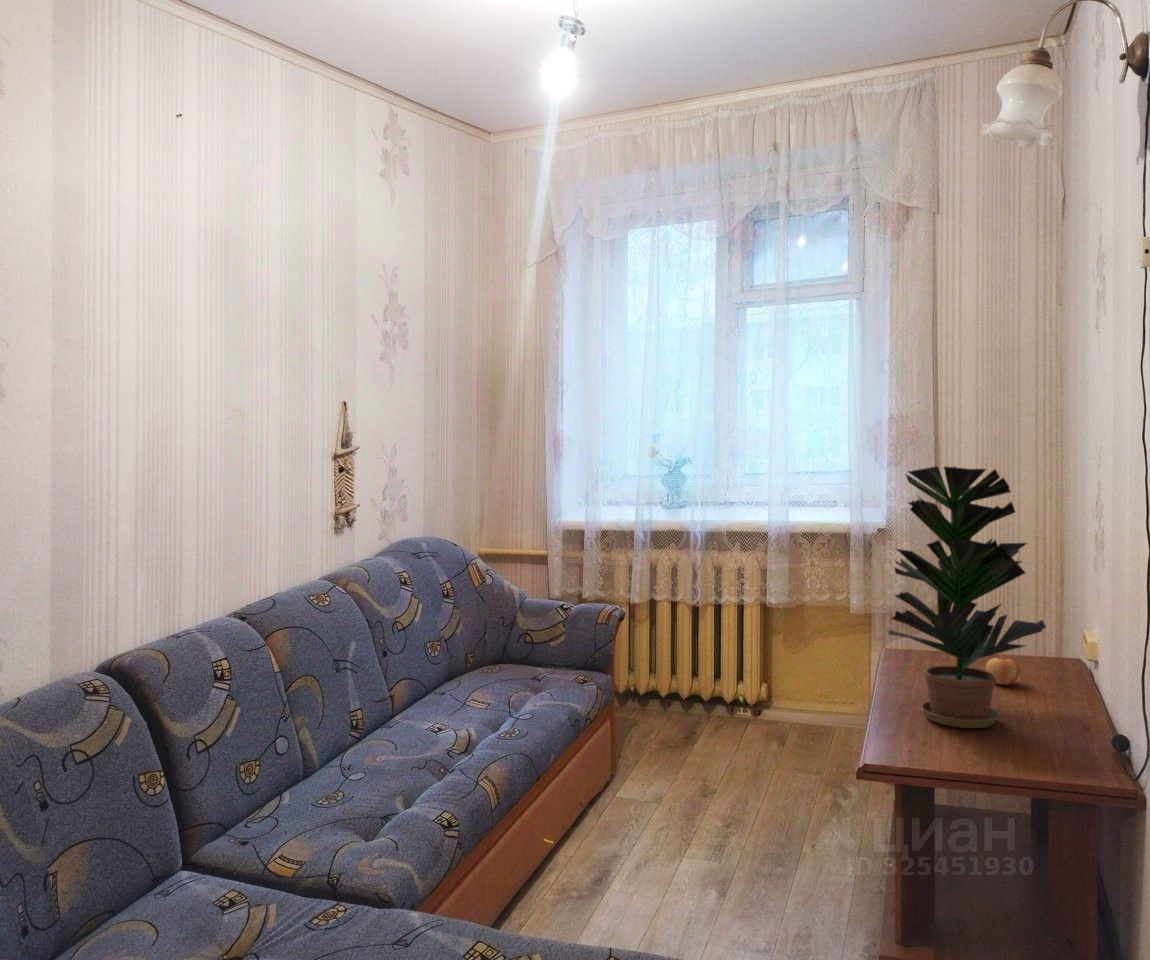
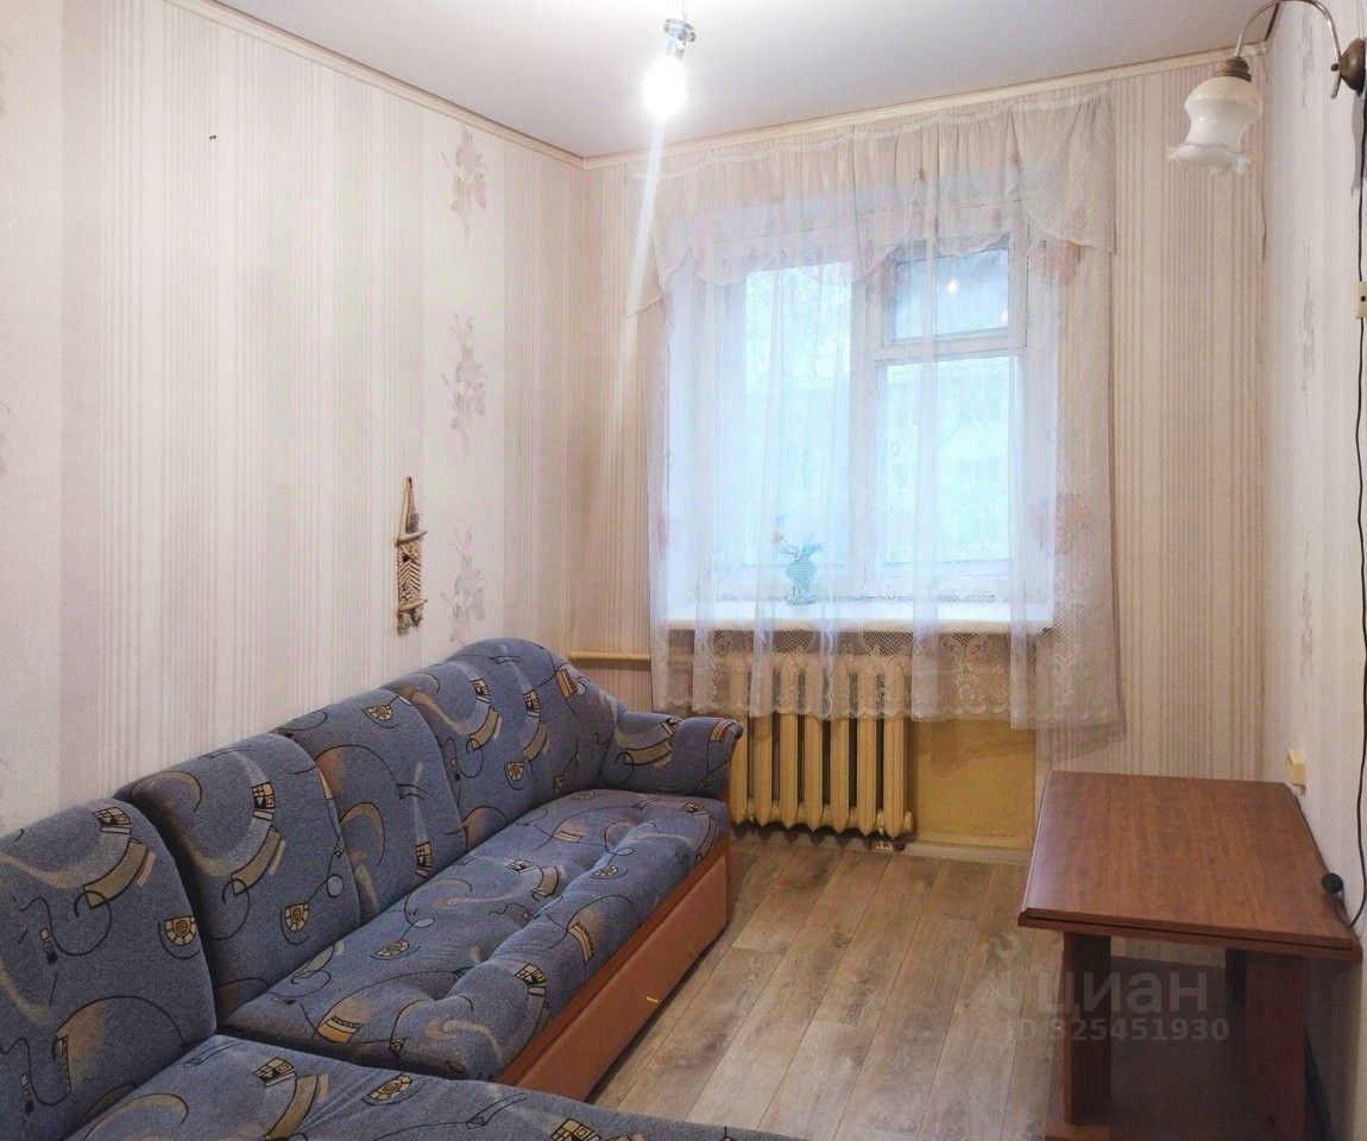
- apple [985,653,1021,686]
- potted plant [887,465,1047,729]
